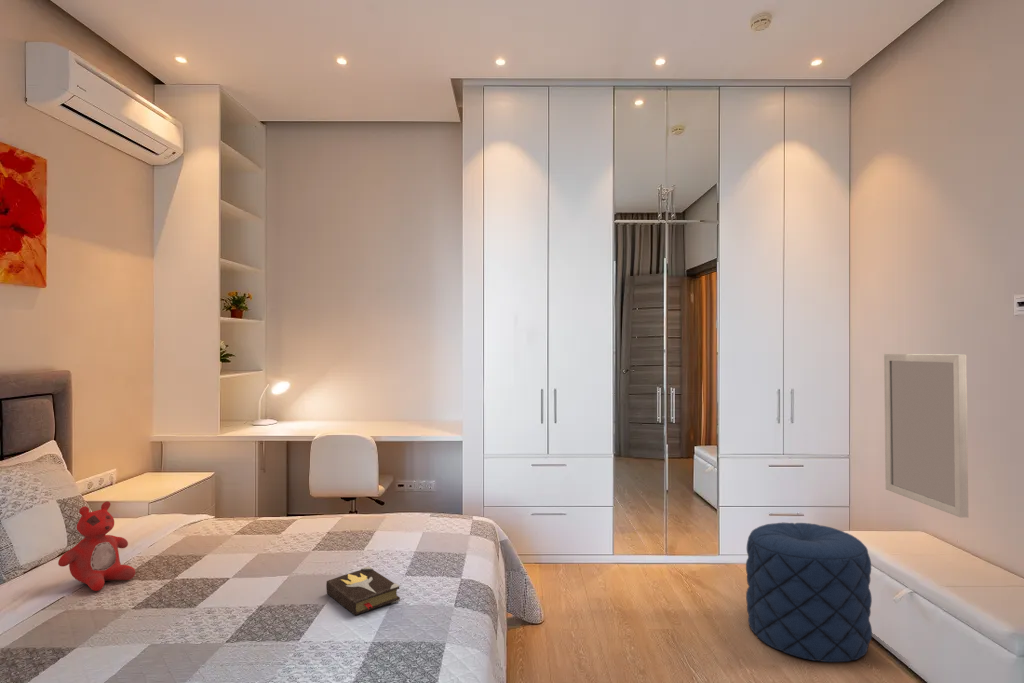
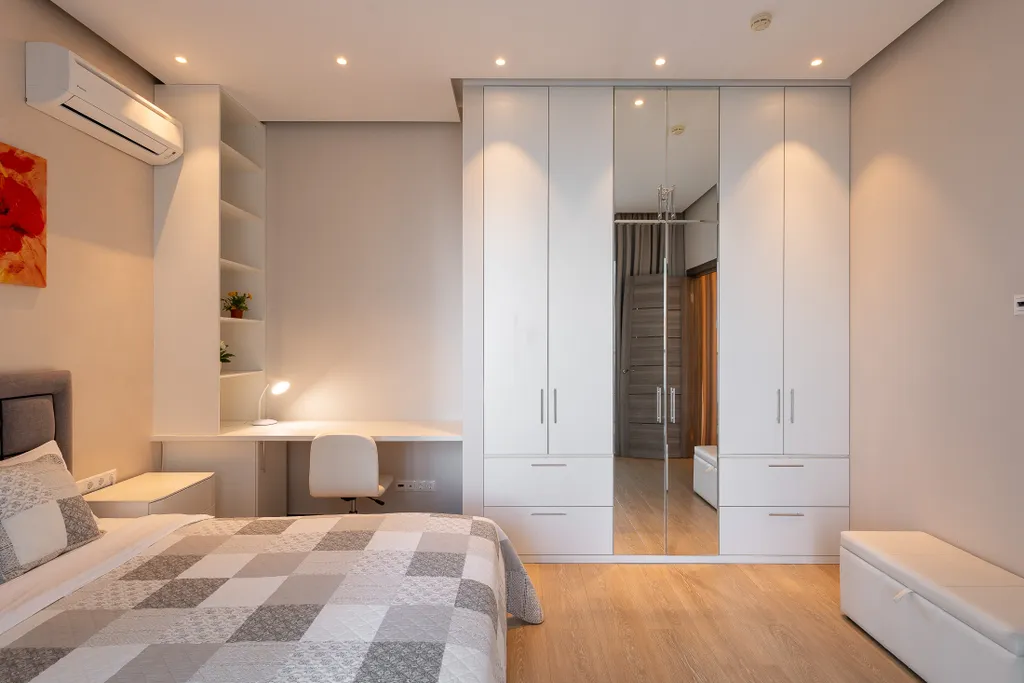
- pouf [745,522,873,663]
- home mirror [883,353,969,518]
- hardback book [325,566,401,617]
- stuffed bear [57,500,136,592]
